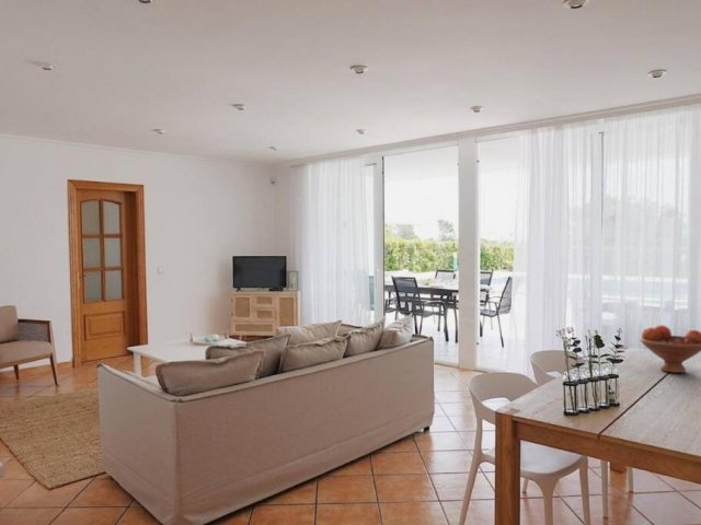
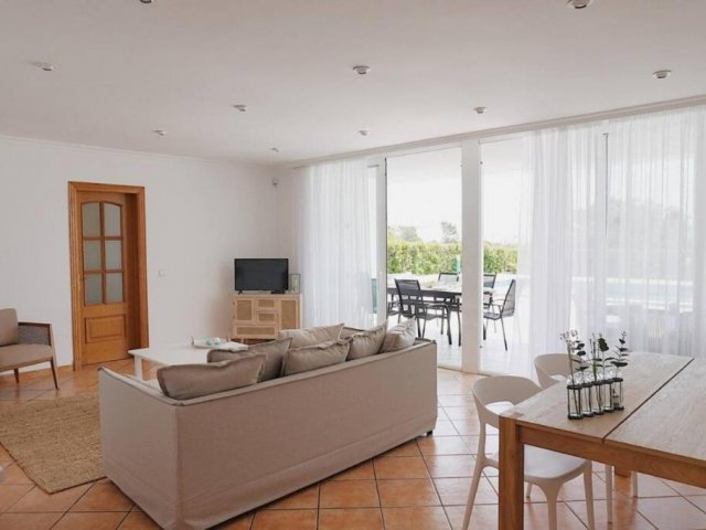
- fruit bowl [639,324,701,374]
